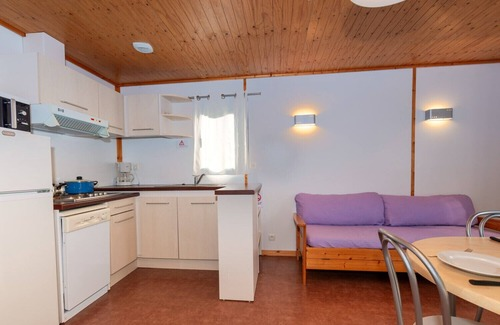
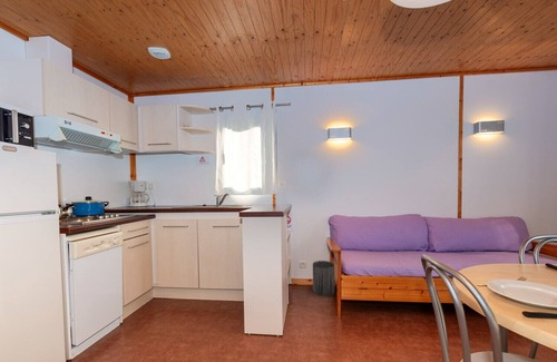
+ trash can [312,260,335,297]
